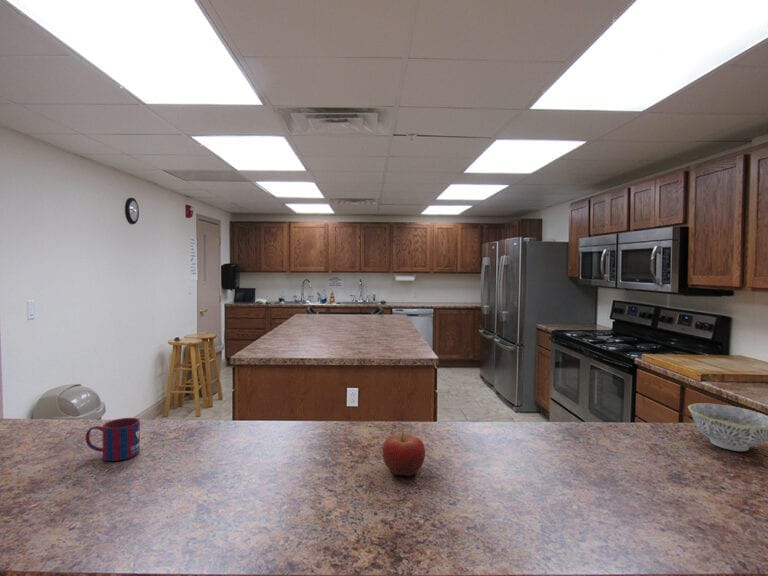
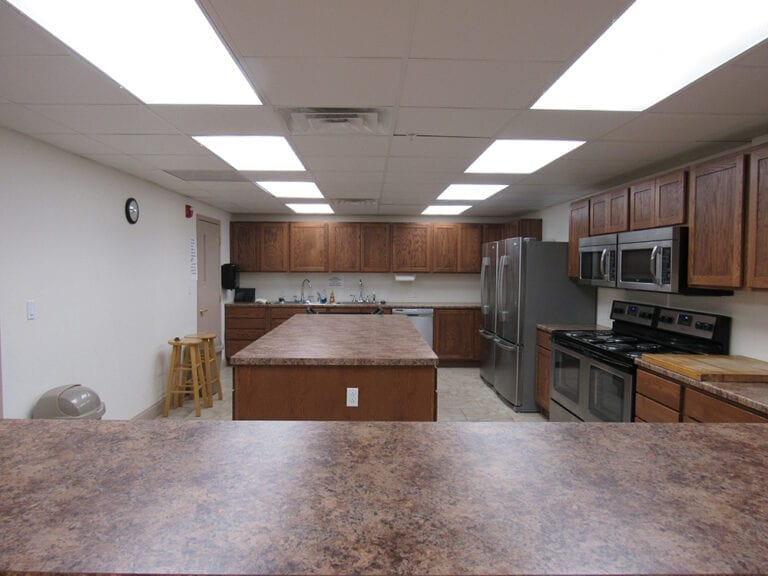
- fruit [382,431,426,477]
- mug [85,417,141,462]
- bowl [687,402,768,452]
